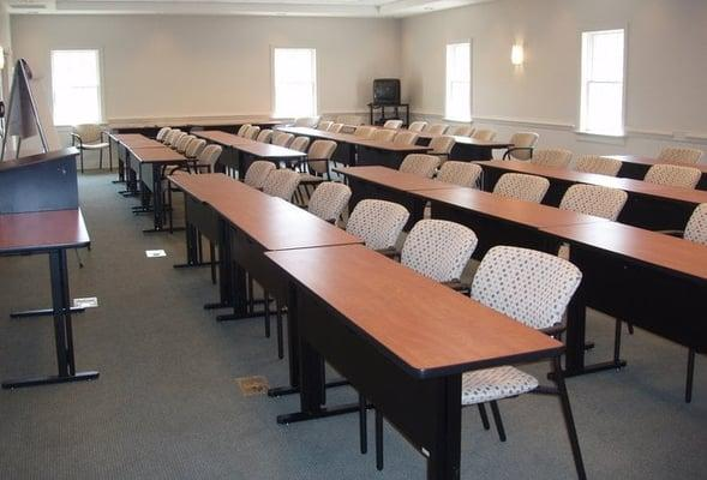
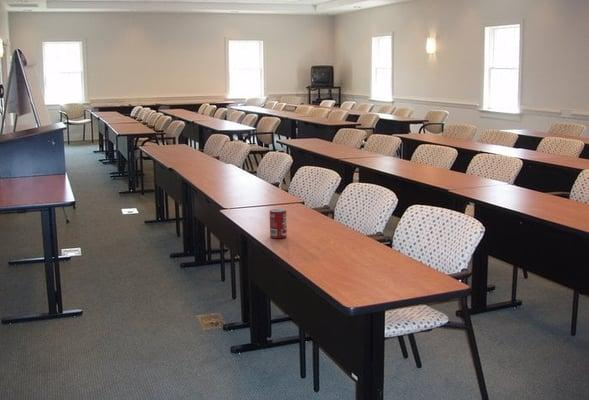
+ beverage can [269,208,288,239]
